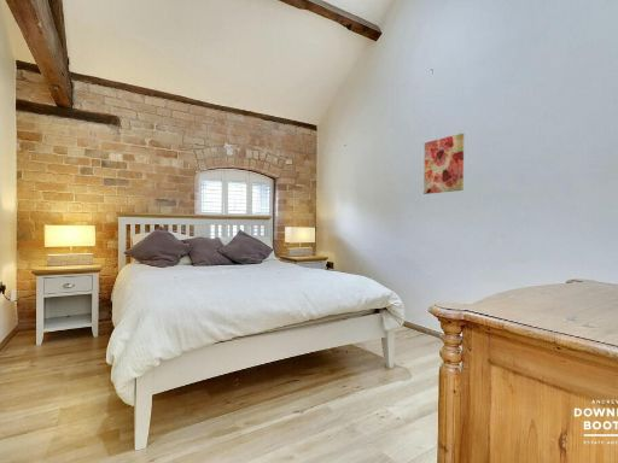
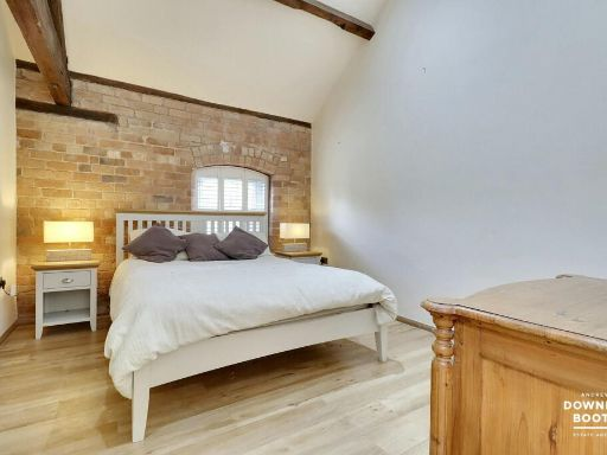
- wall art [422,133,465,195]
